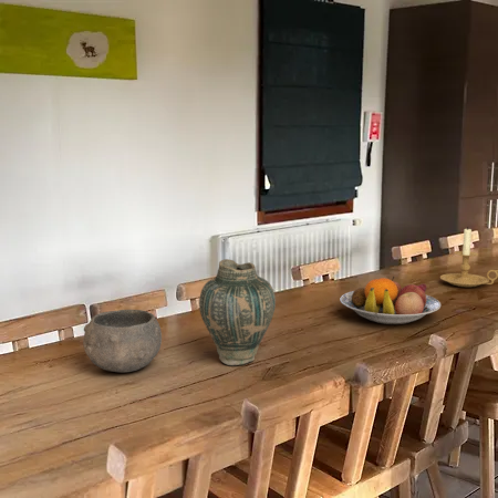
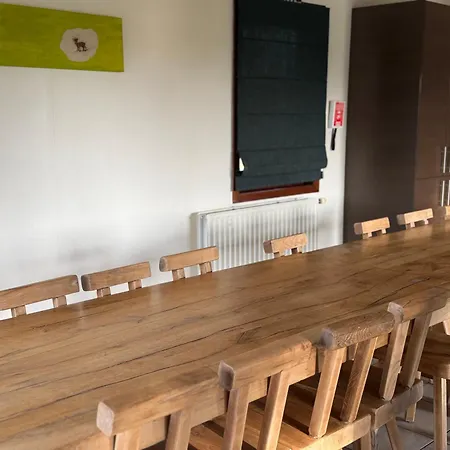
- fruit bowl [339,276,442,325]
- candle holder [439,226,498,288]
- bowl [82,309,163,373]
- vase [198,258,277,366]
